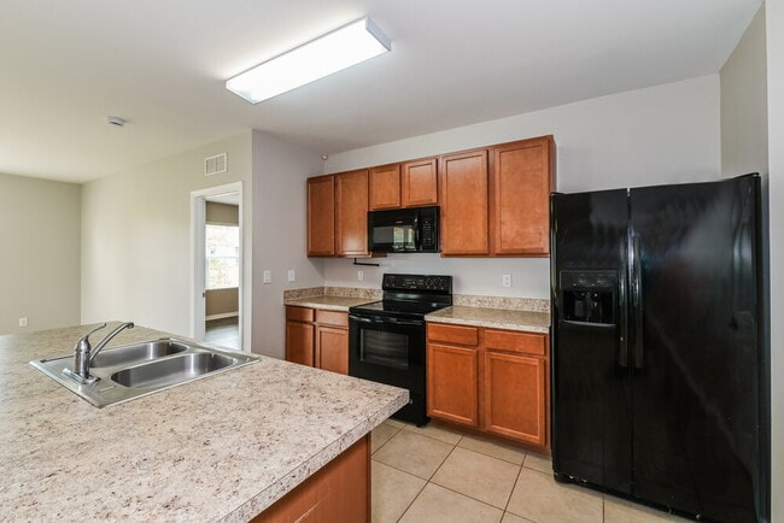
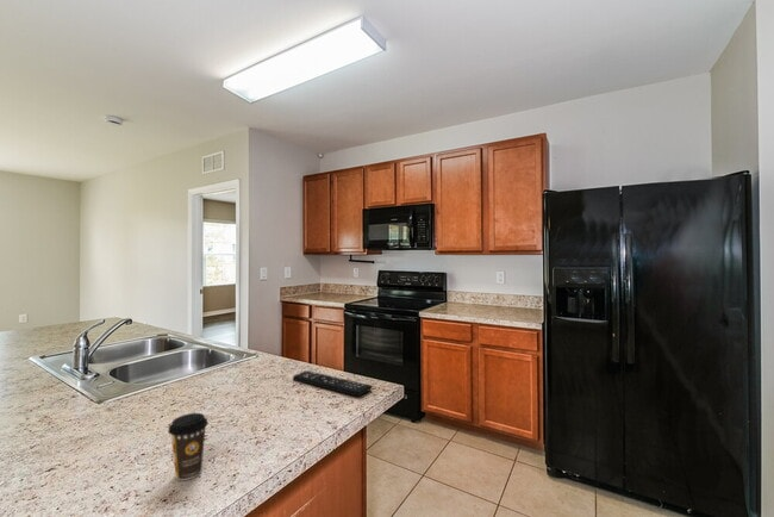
+ remote control [292,369,373,398]
+ coffee cup [167,412,210,481]
